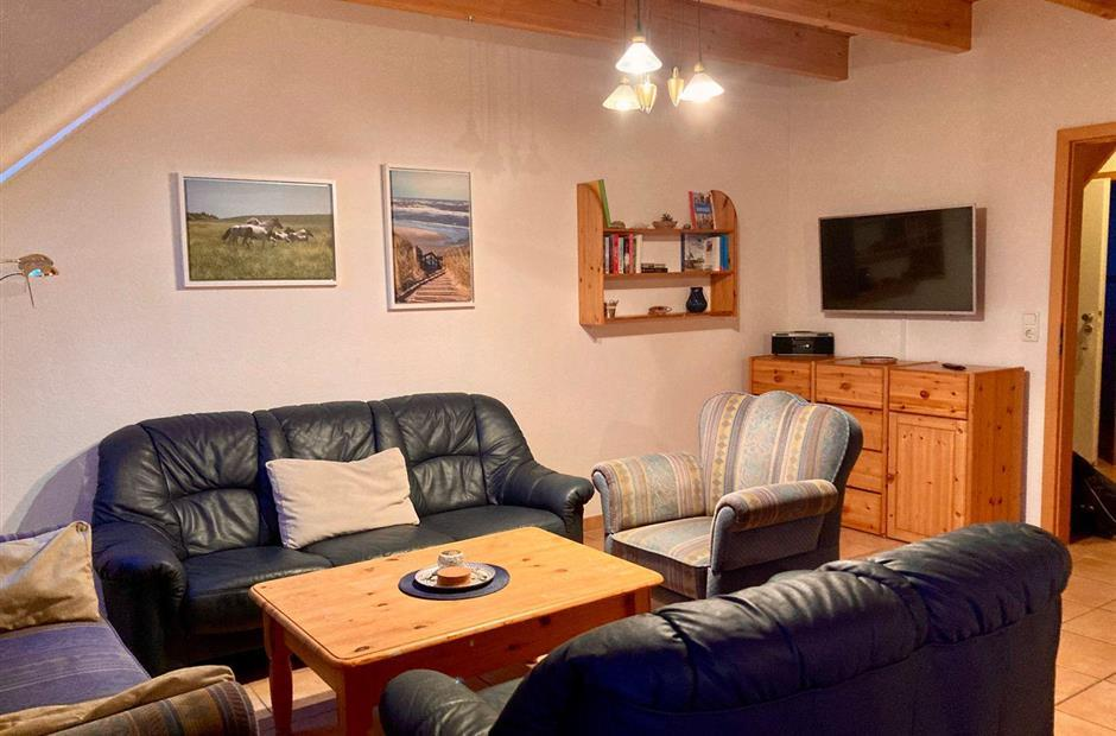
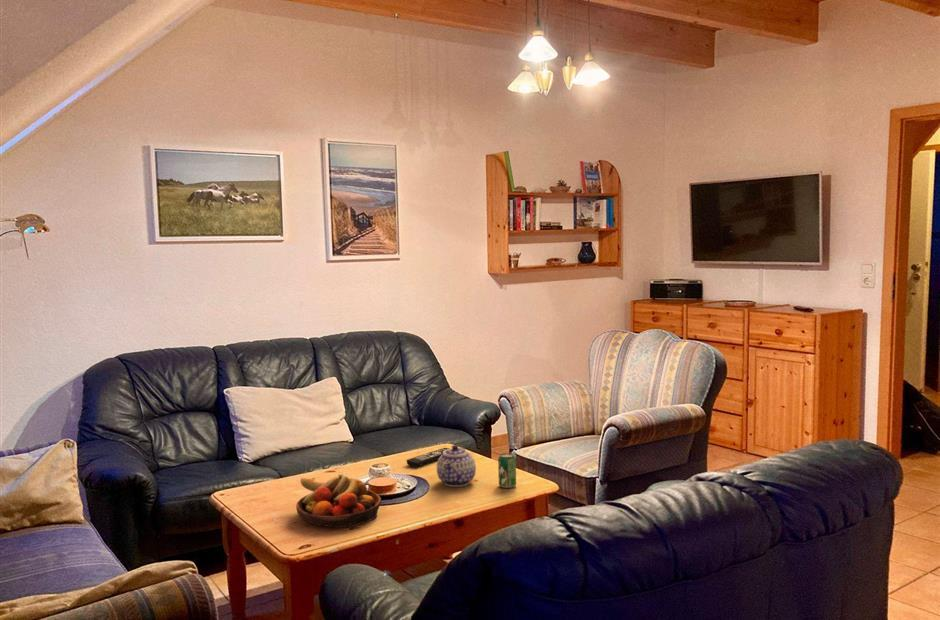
+ fruit bowl [295,473,383,529]
+ remote control [406,447,450,468]
+ beverage can [497,452,517,489]
+ teapot [436,444,477,488]
